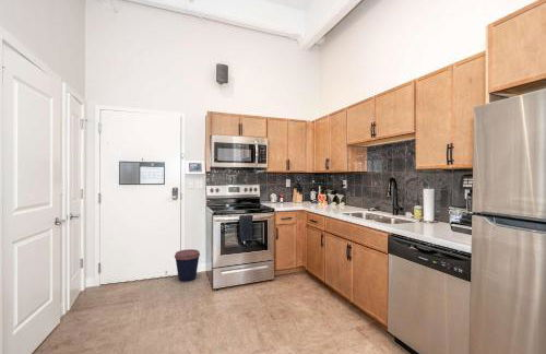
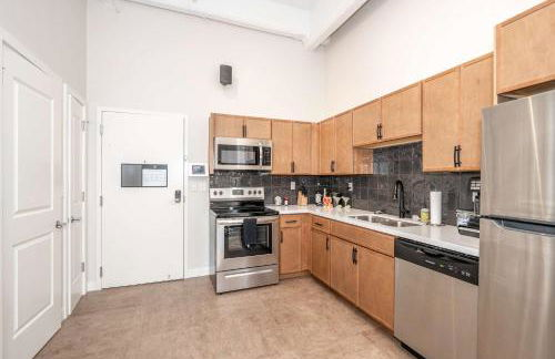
- coffee cup [174,248,201,283]
